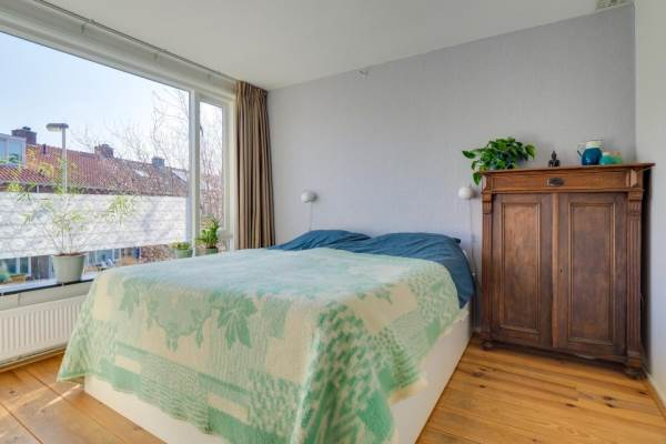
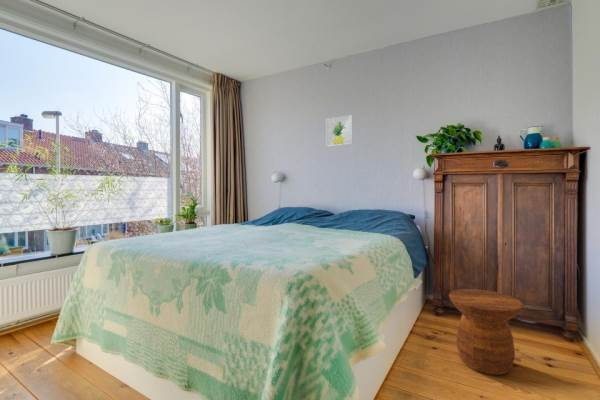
+ wall art [325,114,354,148]
+ side table [448,288,524,376]
